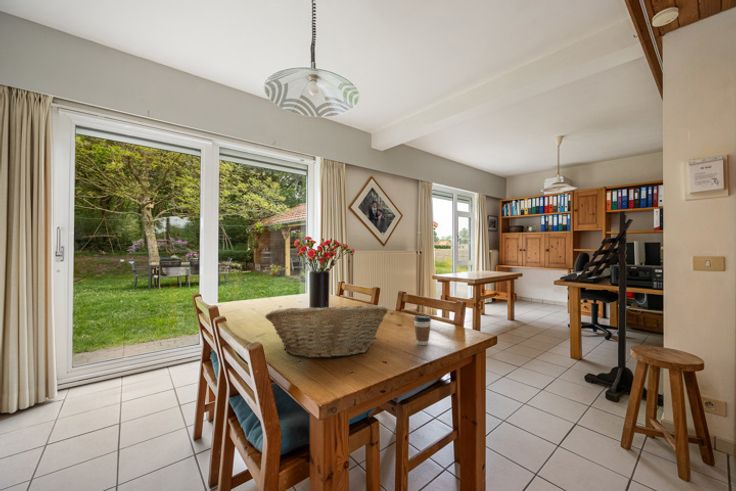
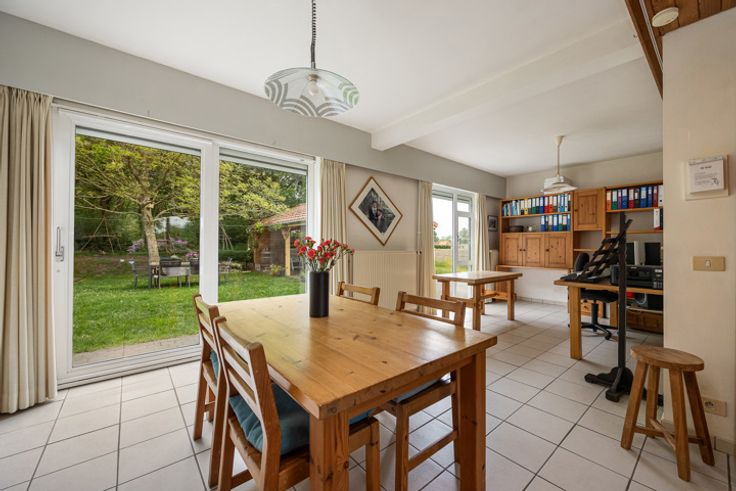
- fruit basket [265,301,389,359]
- coffee cup [413,314,432,346]
